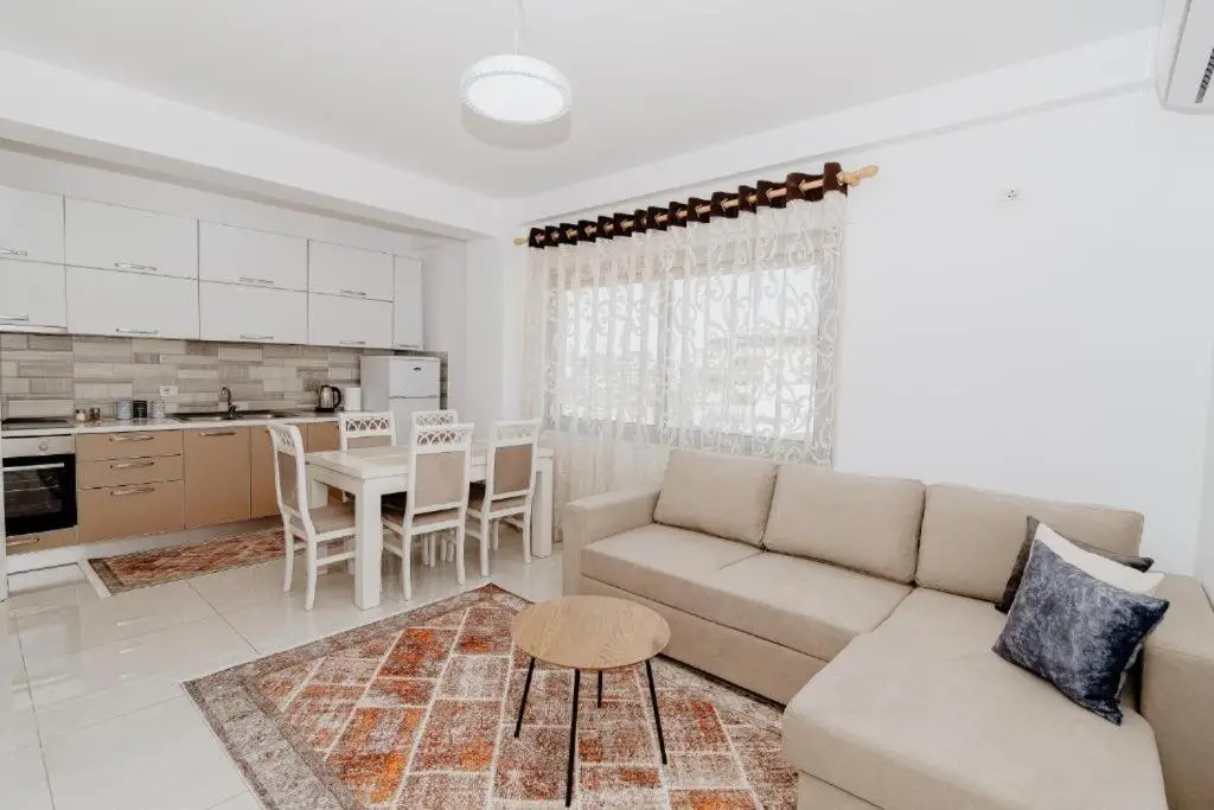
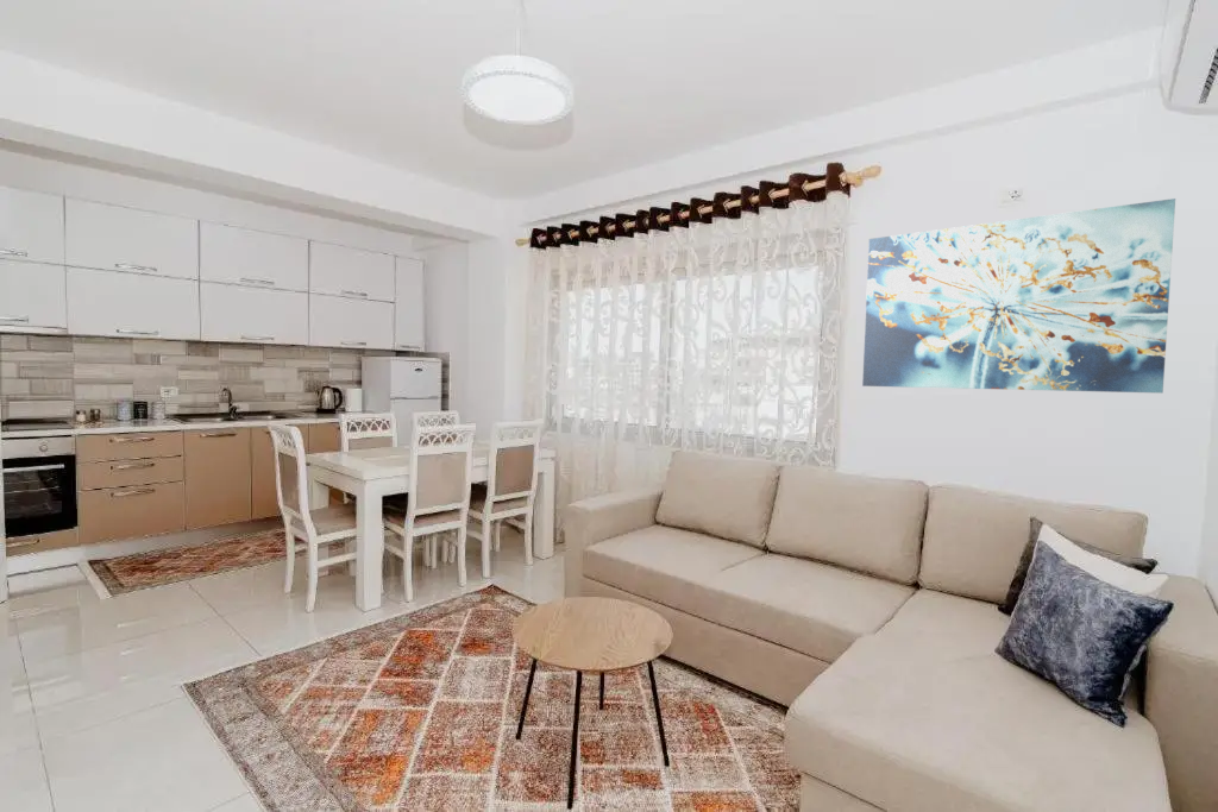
+ wall art [861,197,1176,395]
